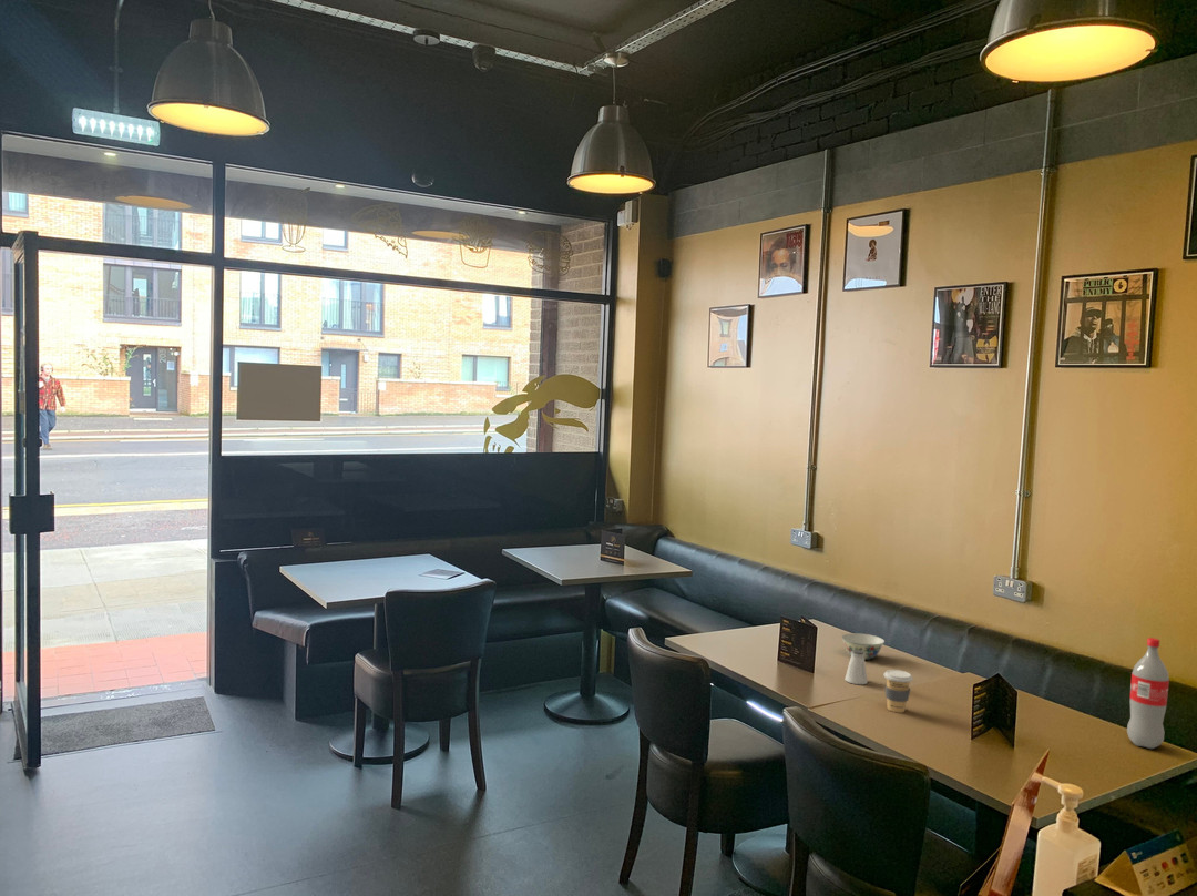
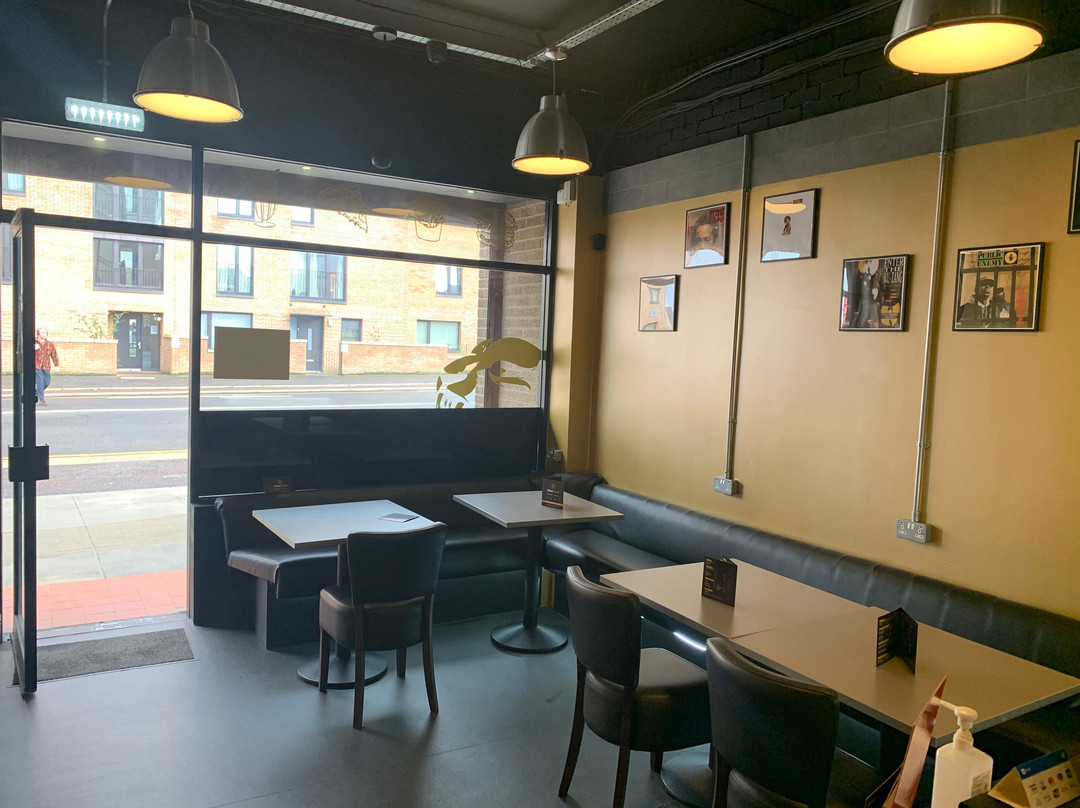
- coffee cup [883,669,914,714]
- pop [1126,637,1170,750]
- saltshaker [845,650,869,685]
- chinaware [841,632,886,661]
